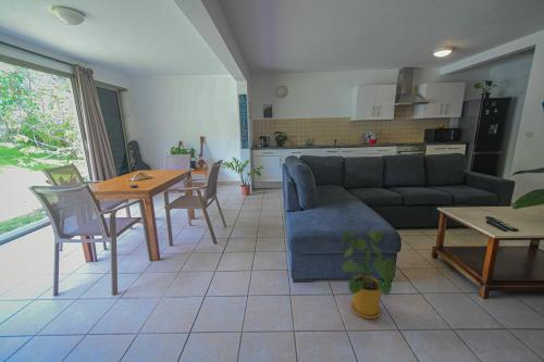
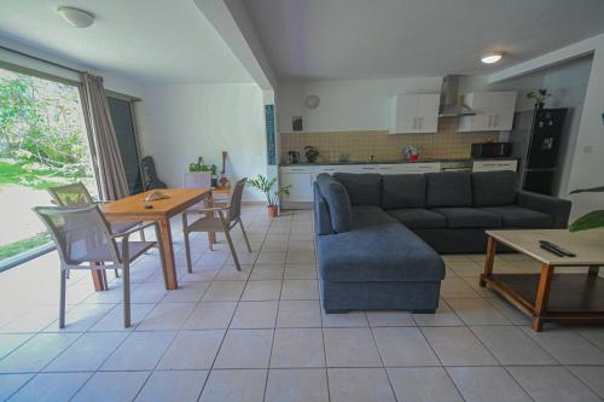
- house plant [339,228,403,320]
